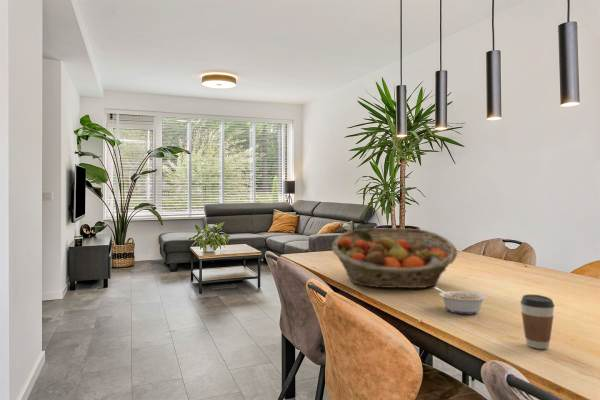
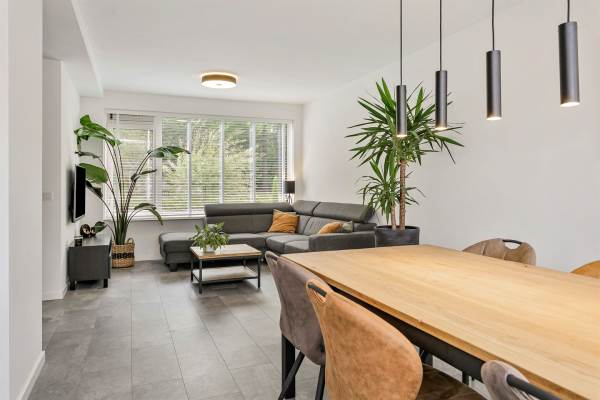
- coffee cup [519,293,556,350]
- fruit basket [331,227,458,289]
- legume [434,286,487,315]
